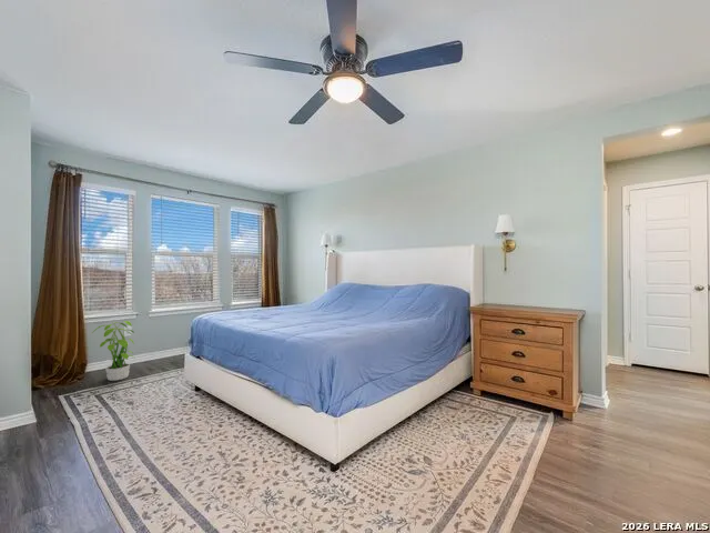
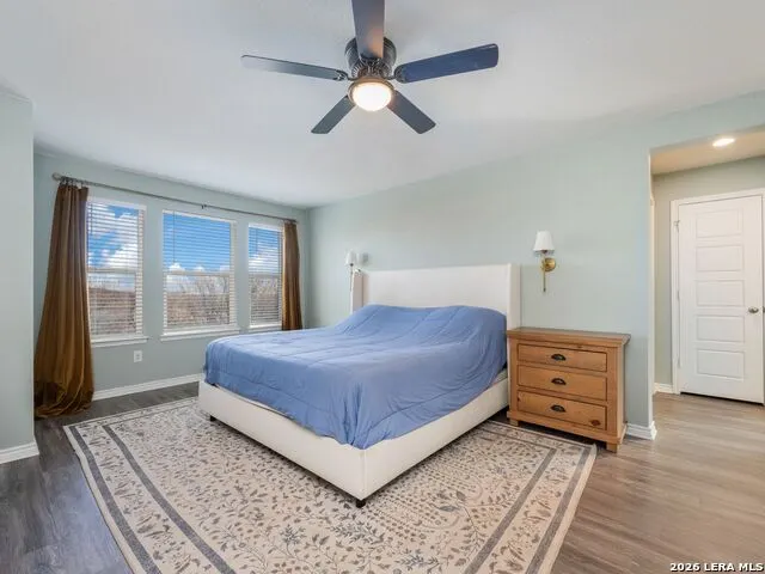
- potted plant [91,319,135,382]
